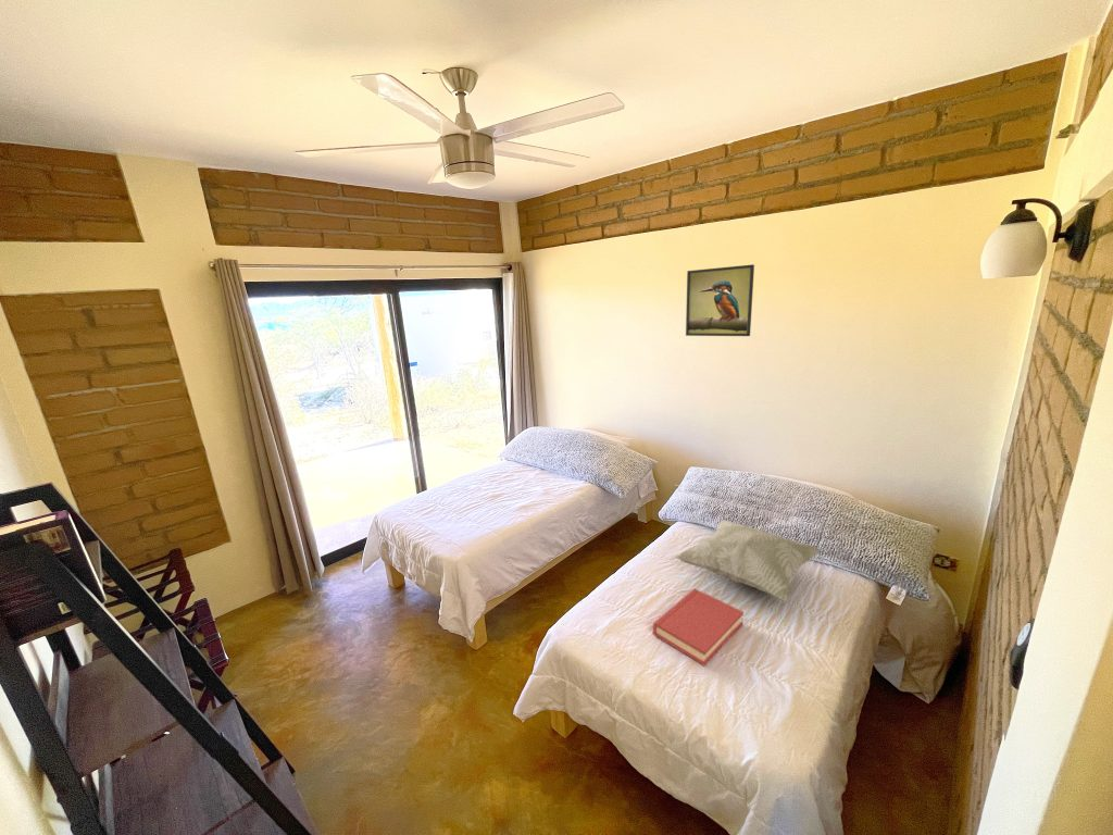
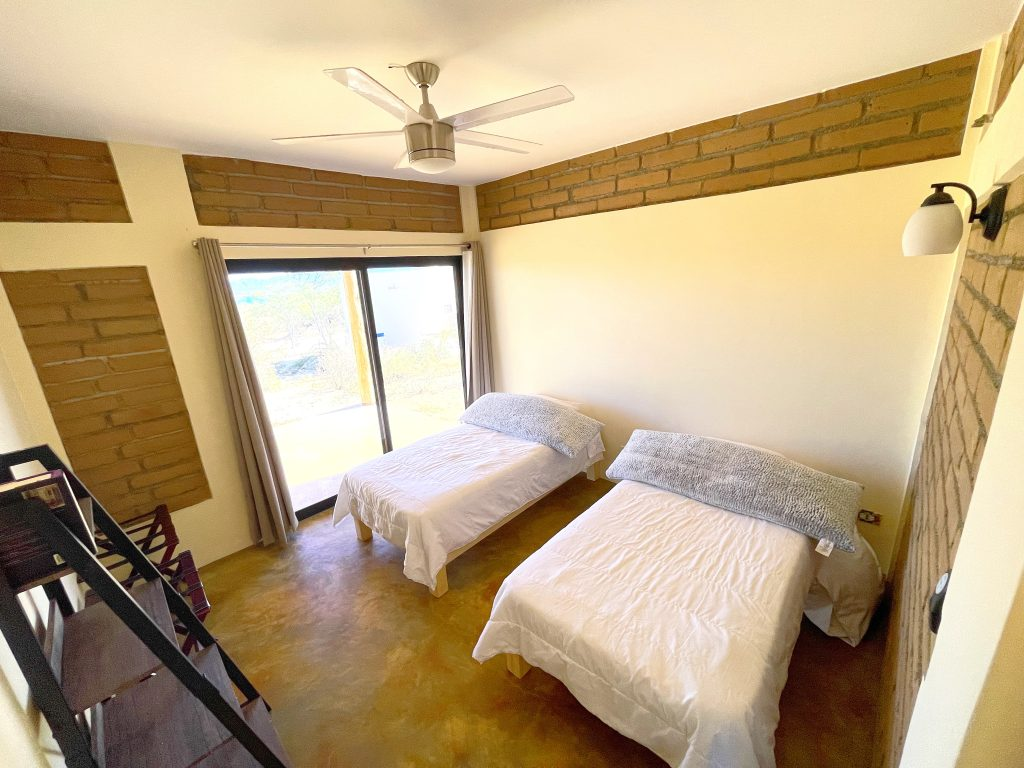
- hardback book [652,587,745,666]
- decorative pillow [675,520,822,602]
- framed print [685,263,755,337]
